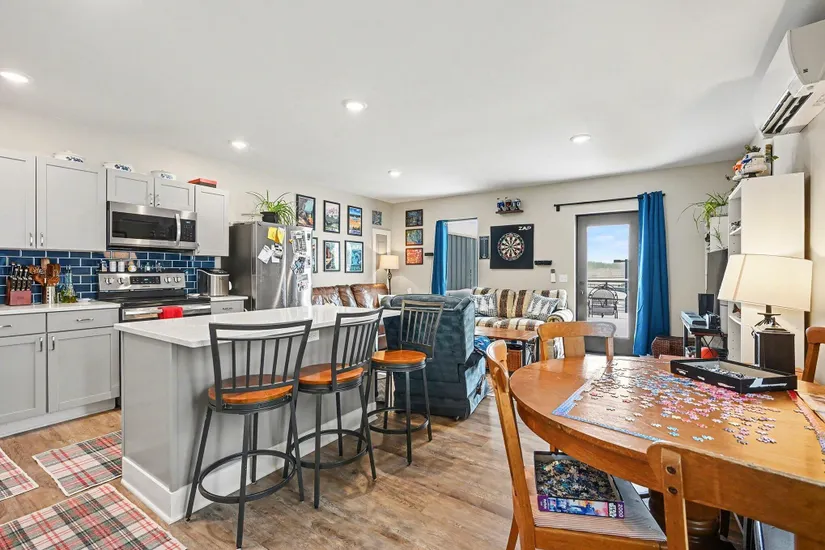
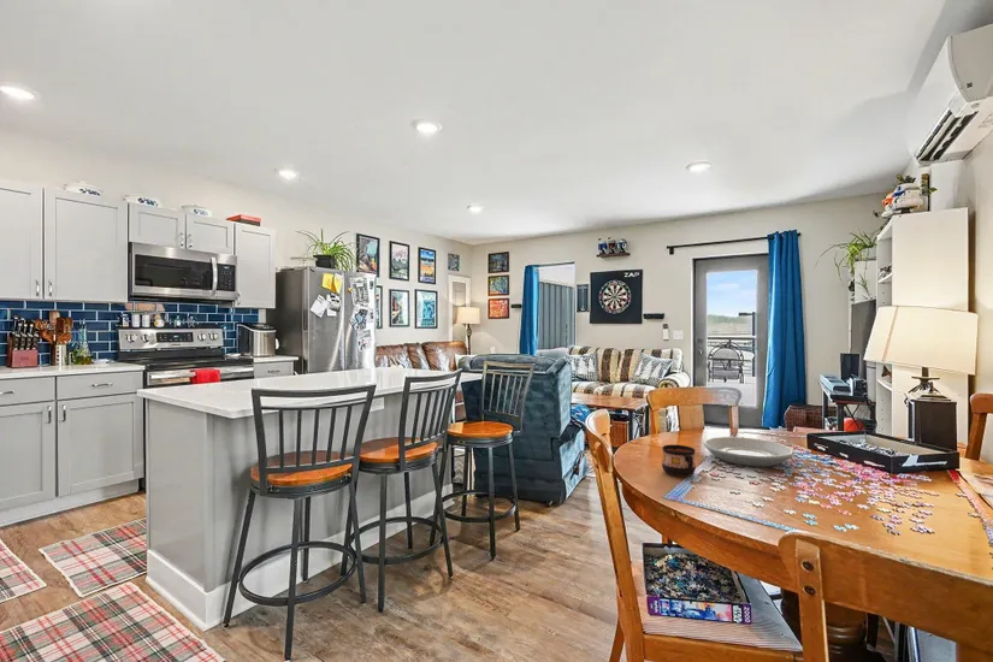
+ plate [702,436,796,468]
+ cup [661,444,697,478]
